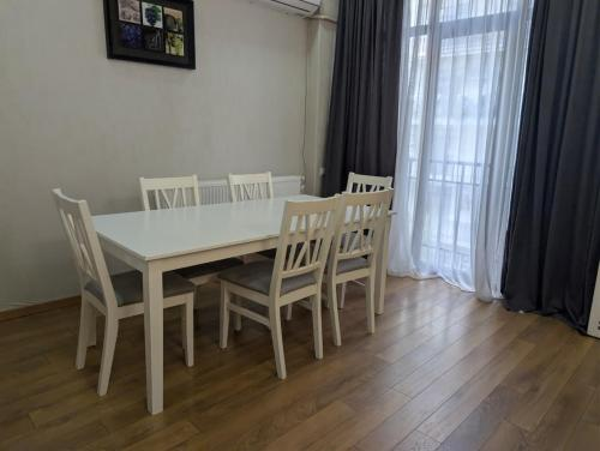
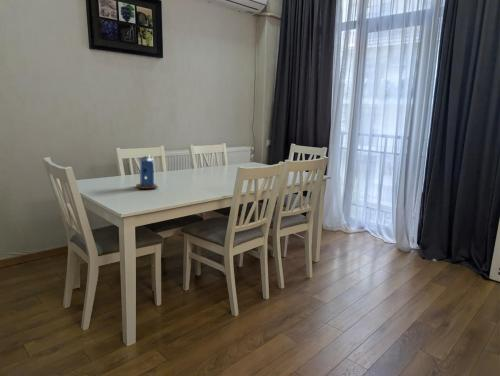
+ candle [135,154,159,190]
